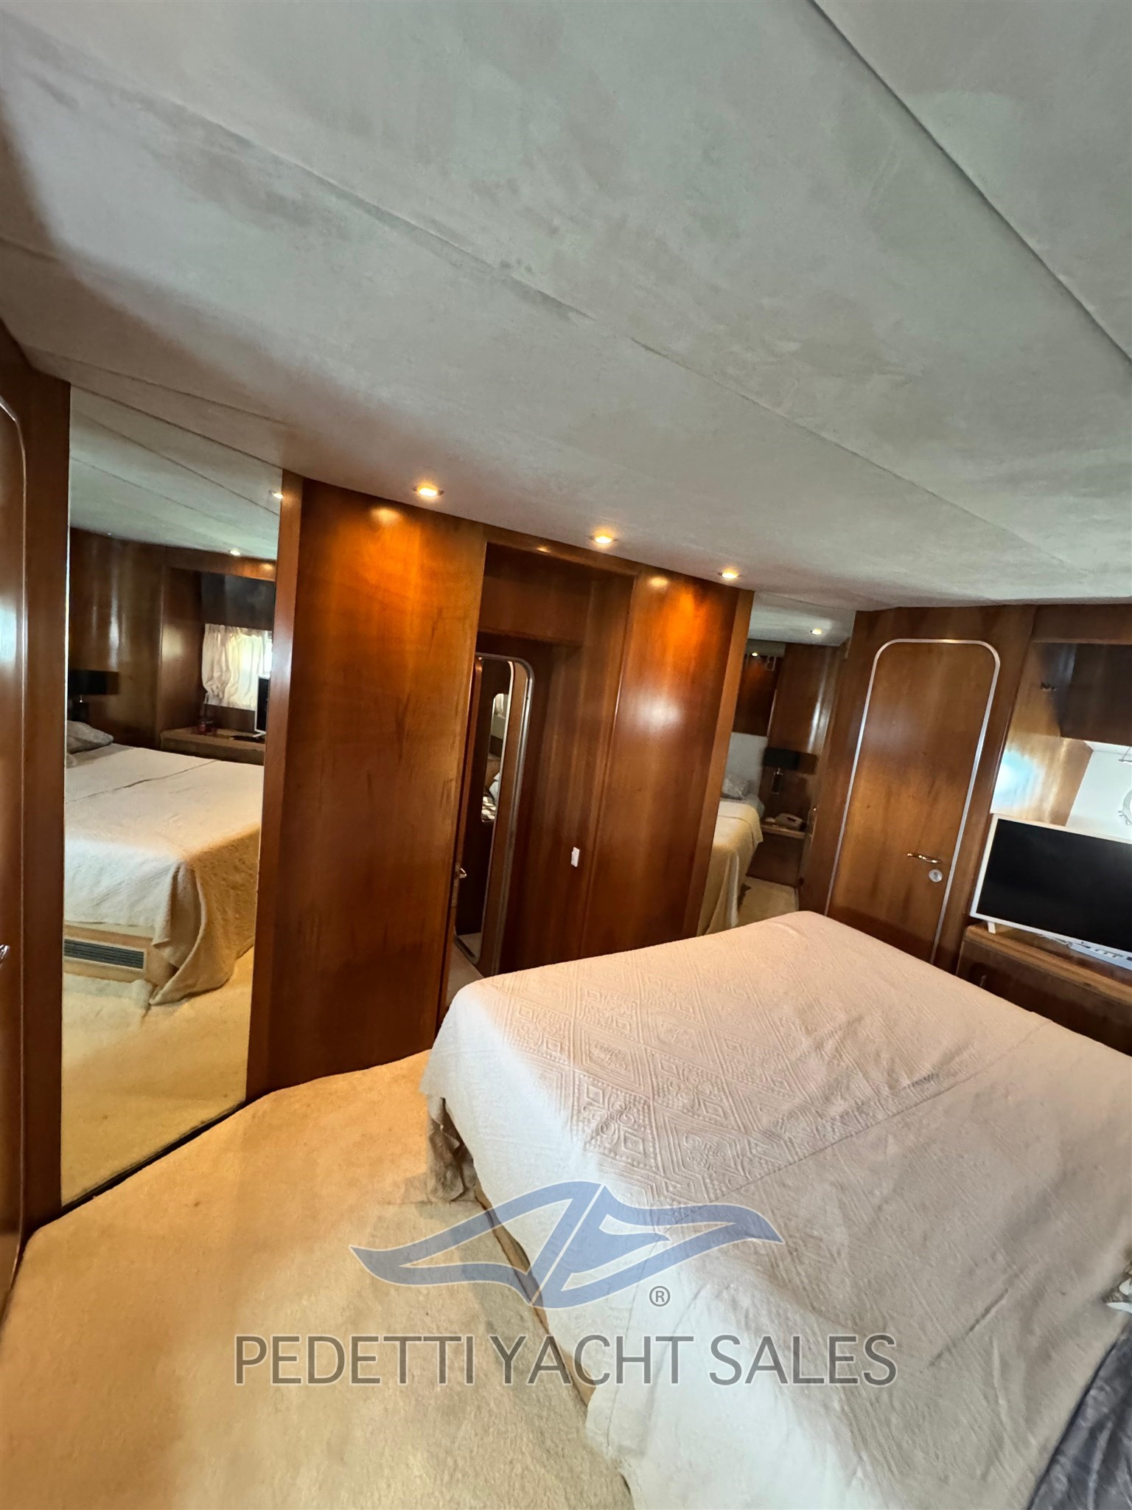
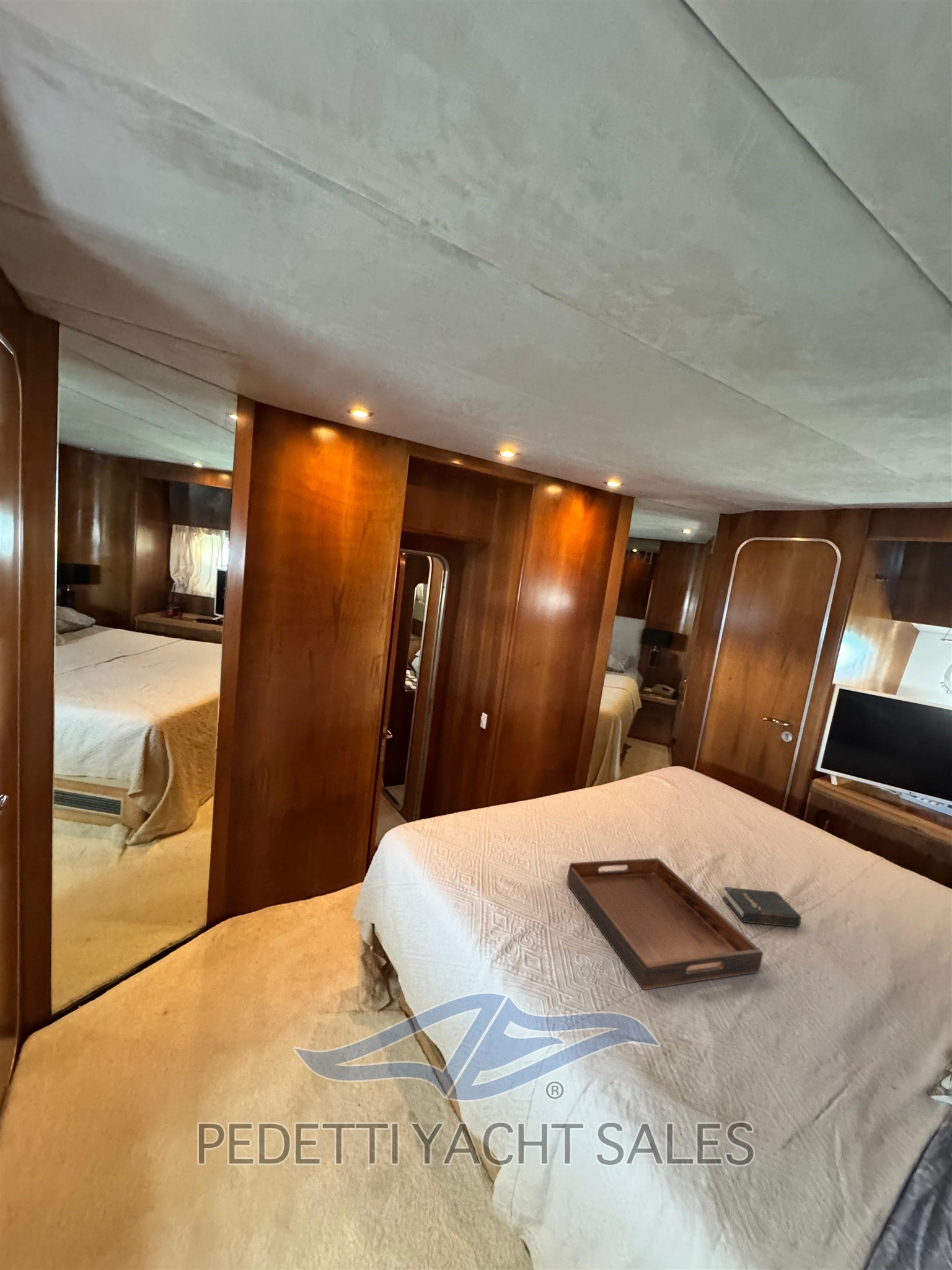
+ hardback book [722,886,802,928]
+ serving tray [566,858,764,990]
